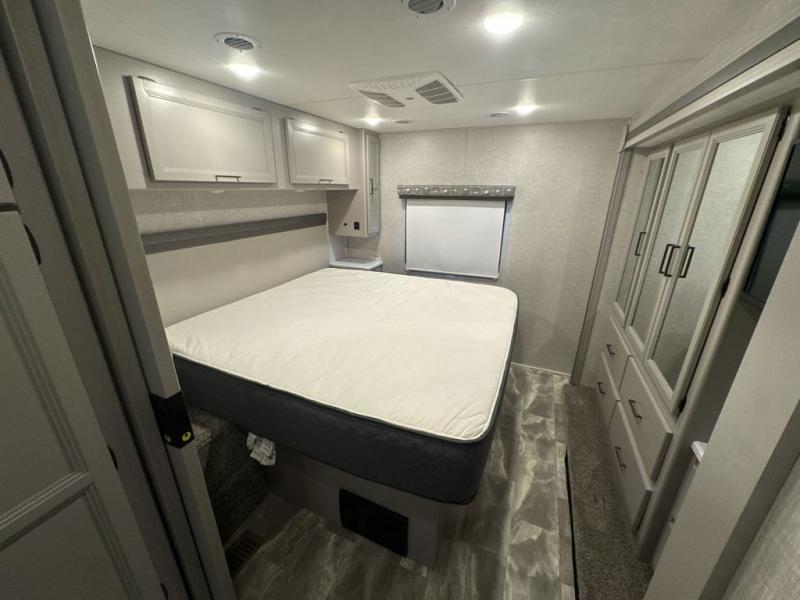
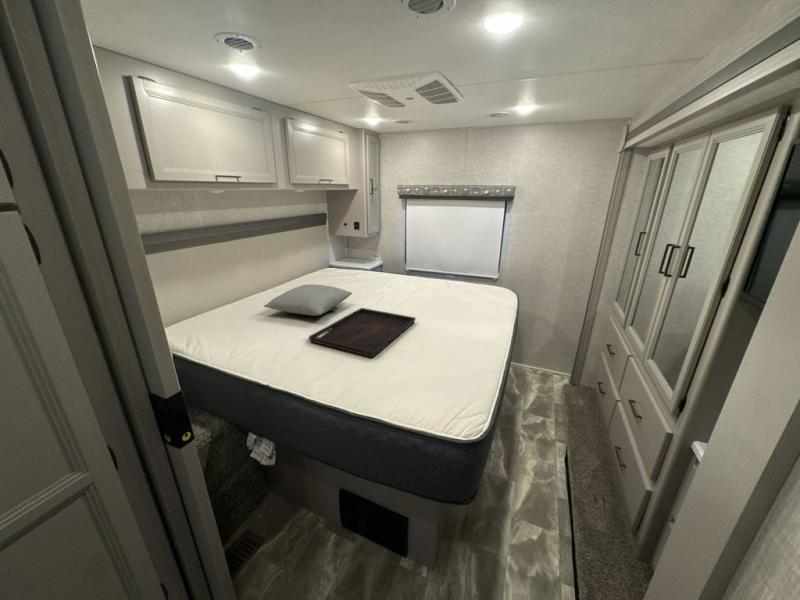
+ pillow [263,283,353,317]
+ serving tray [308,307,417,358]
